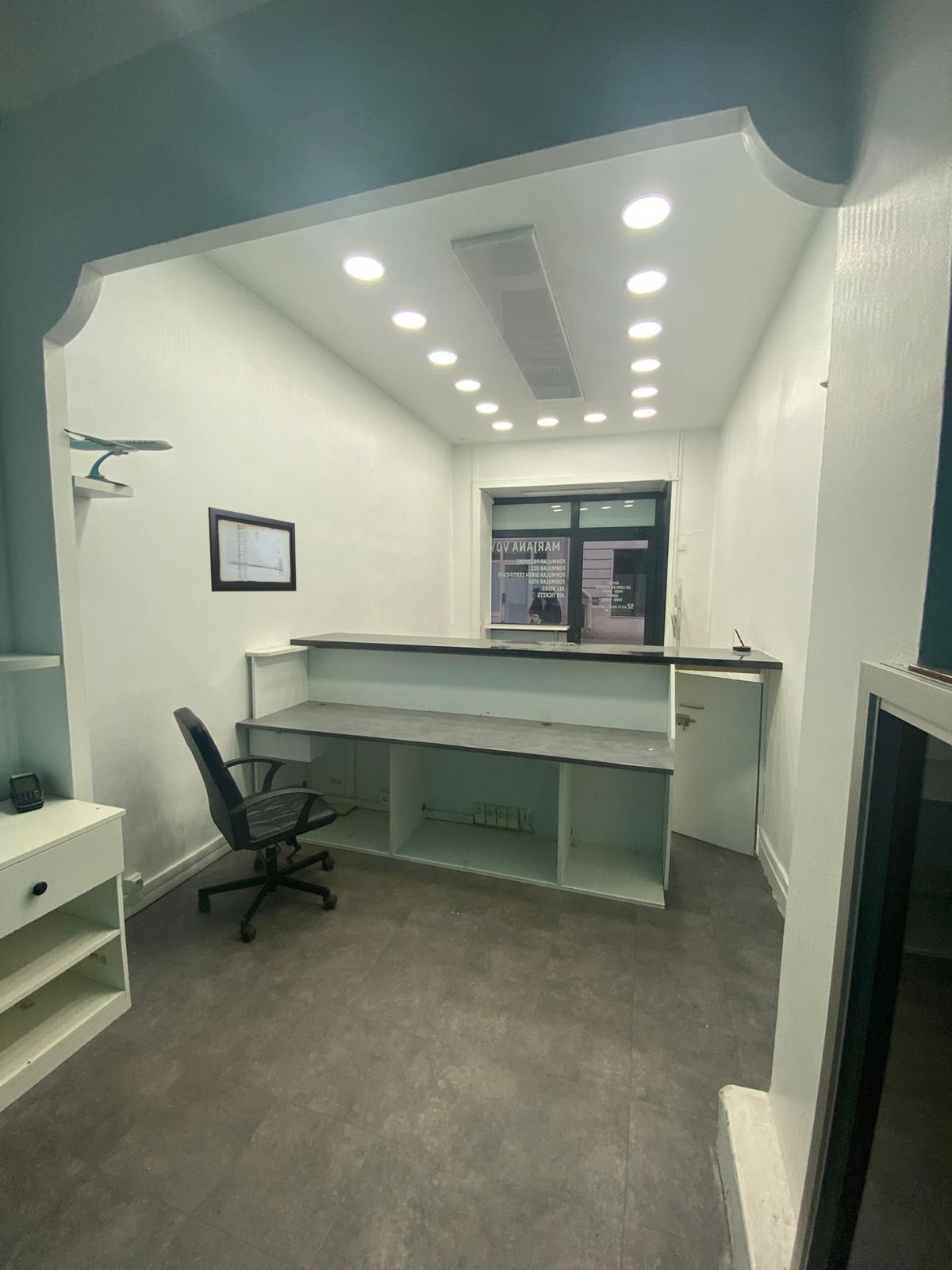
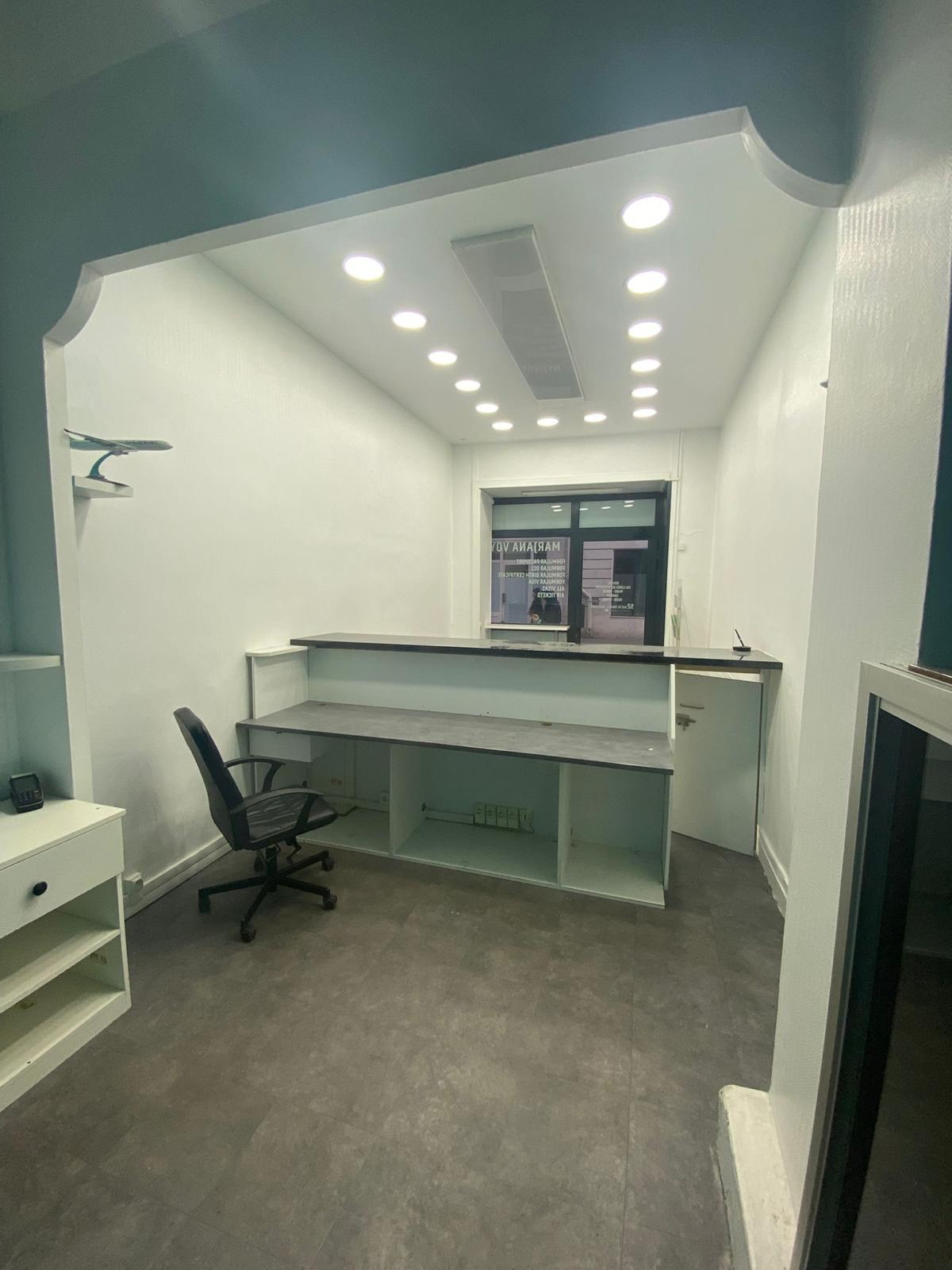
- wall art [207,506,298,592]
